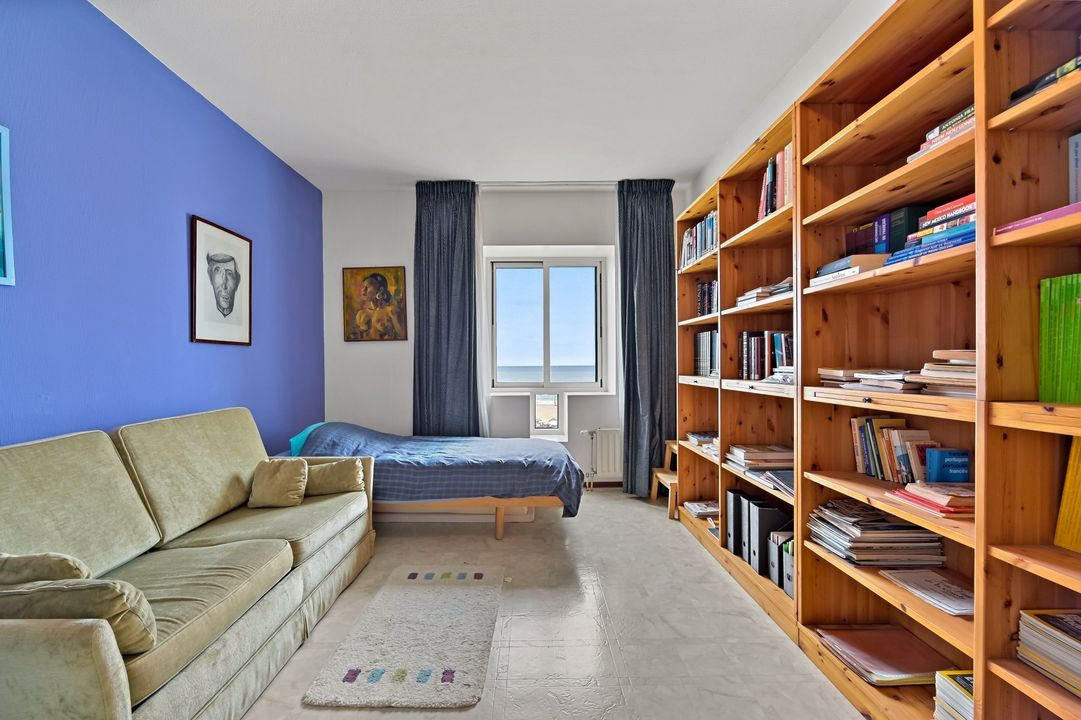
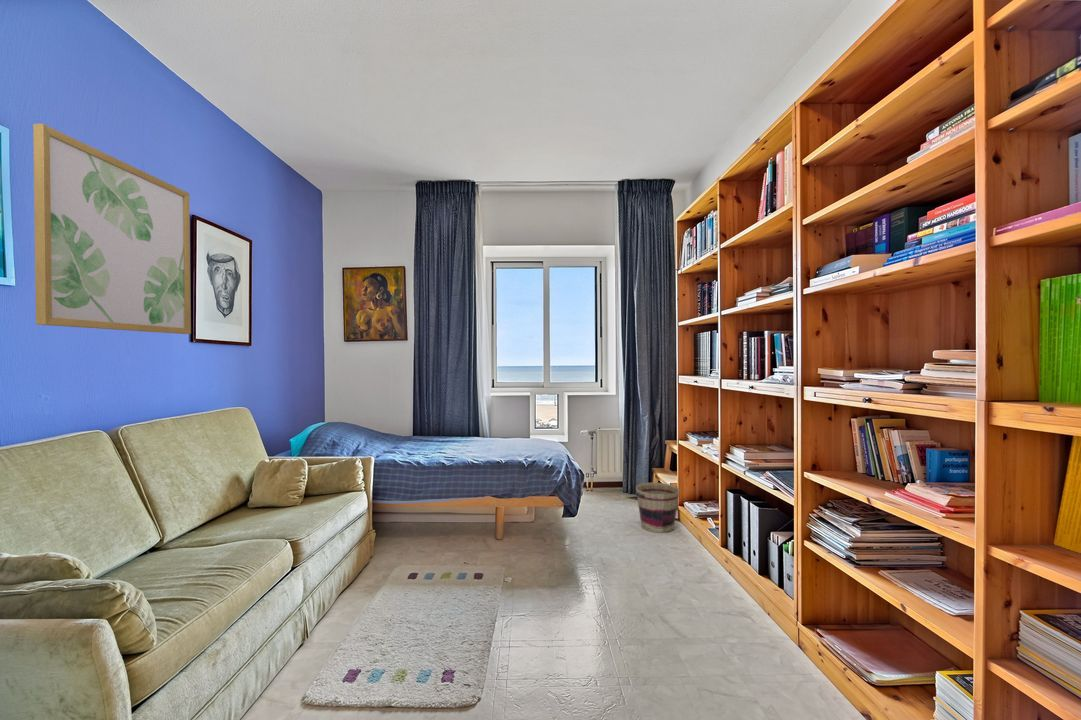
+ wall art [32,123,192,335]
+ basket [635,482,680,534]
